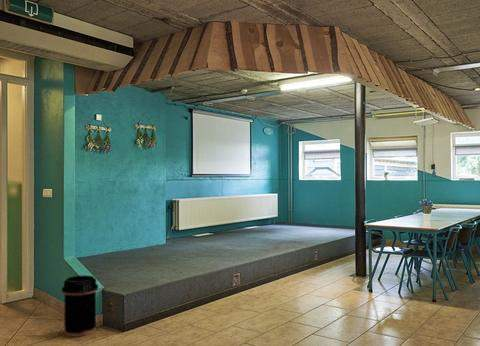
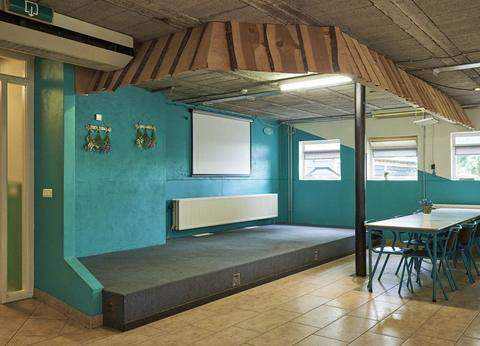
- trash can [61,274,99,337]
